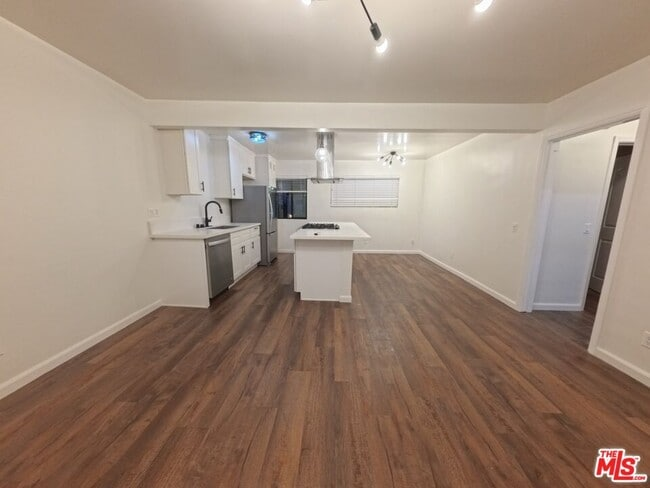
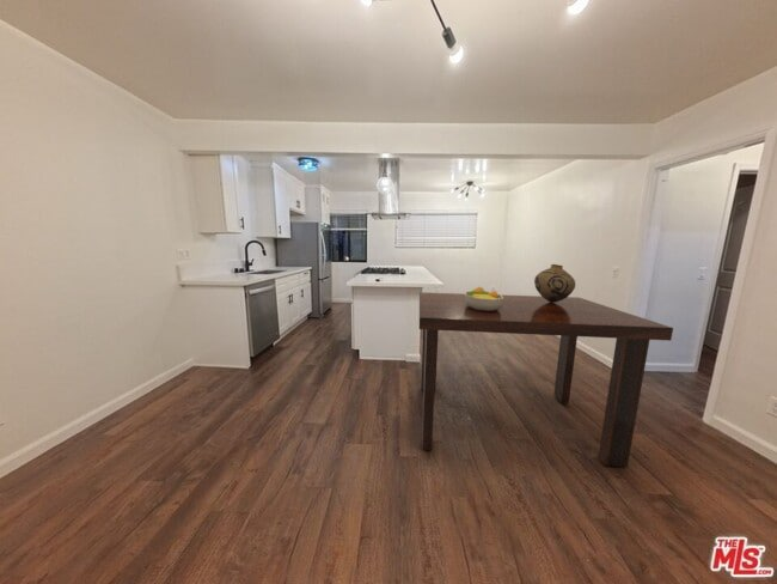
+ fruit bowl [464,286,503,311]
+ dining table [418,291,674,468]
+ vase [533,263,576,303]
